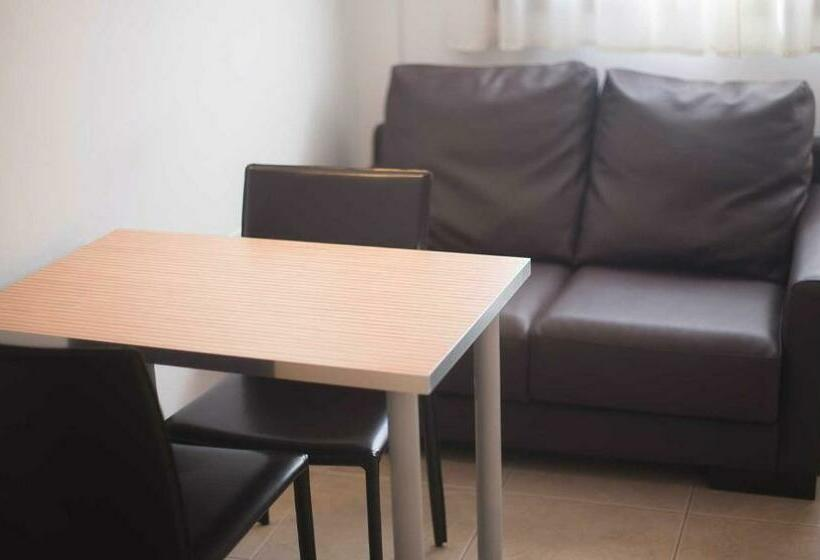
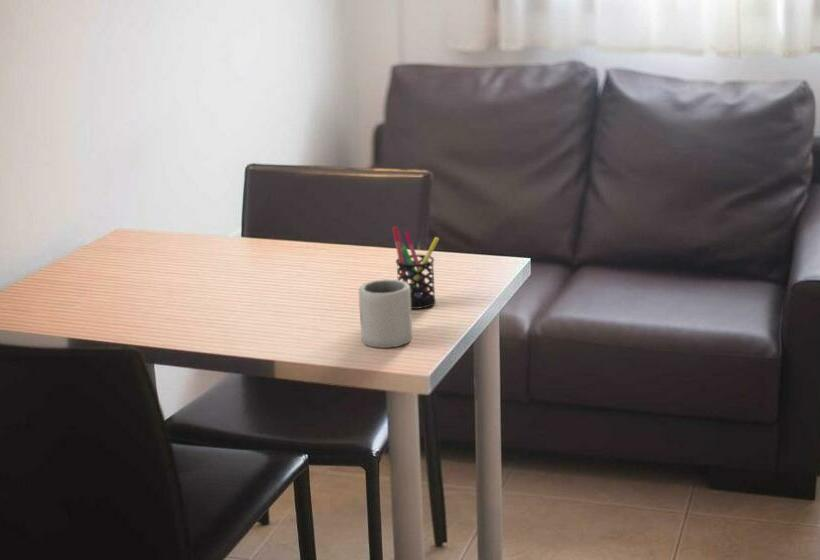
+ pen holder [391,226,440,310]
+ cup [358,278,413,349]
